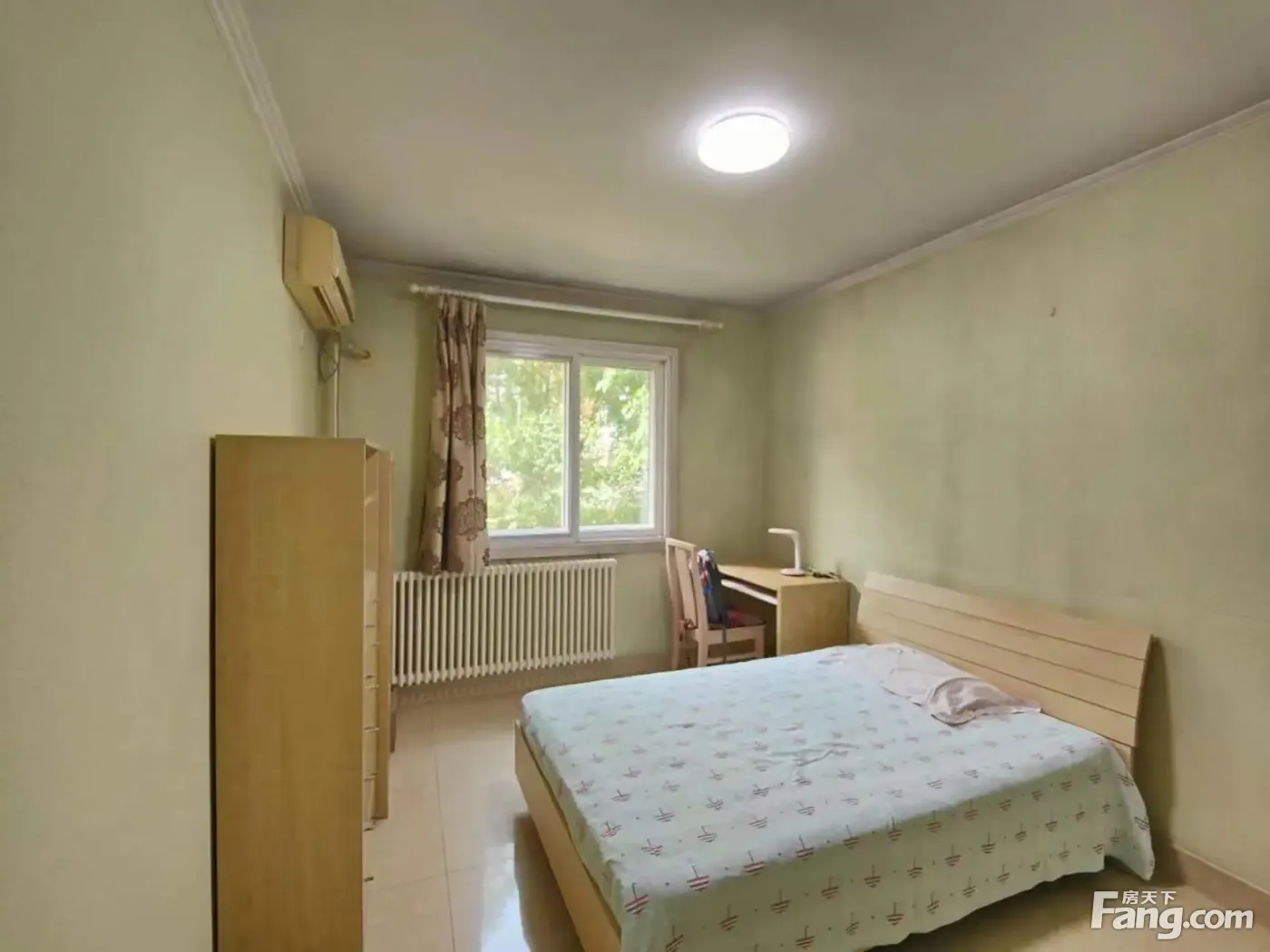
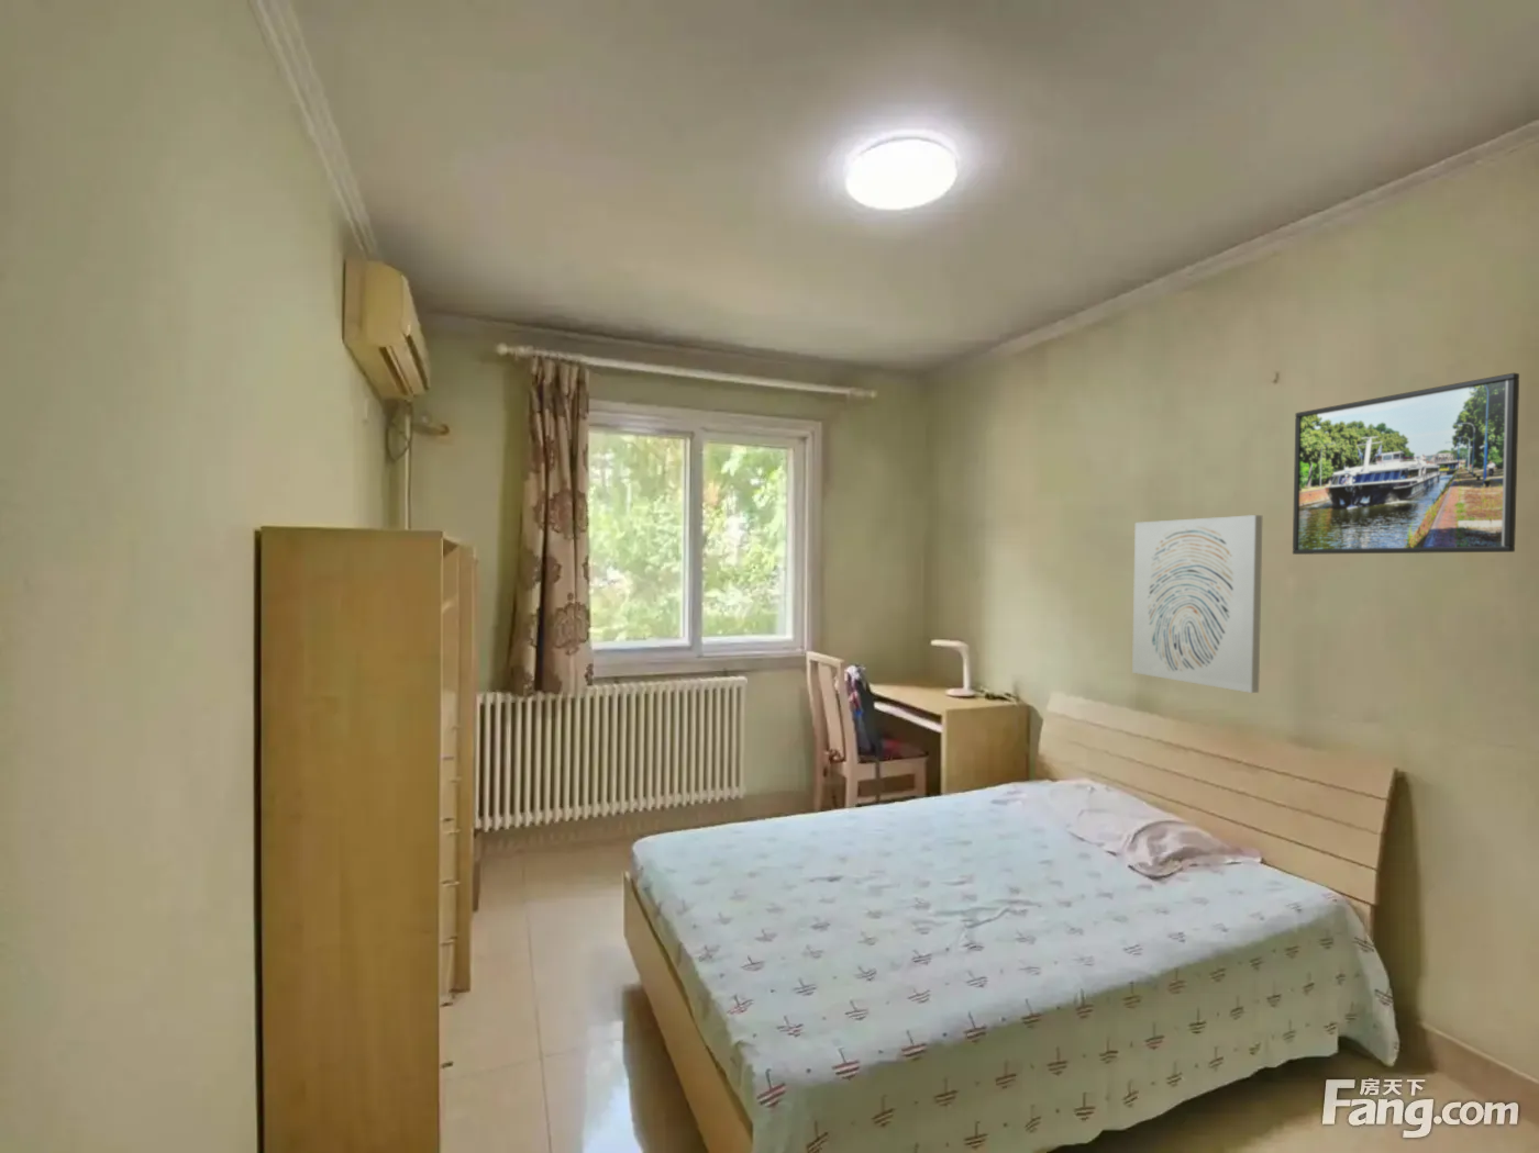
+ wall art [1131,514,1263,694]
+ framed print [1292,372,1521,556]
